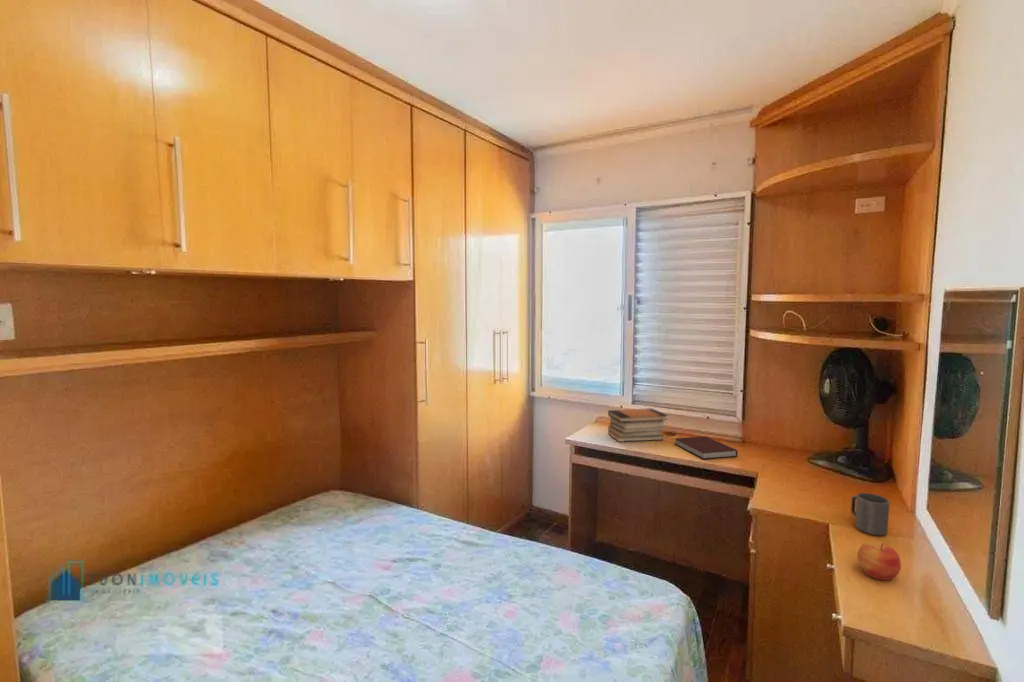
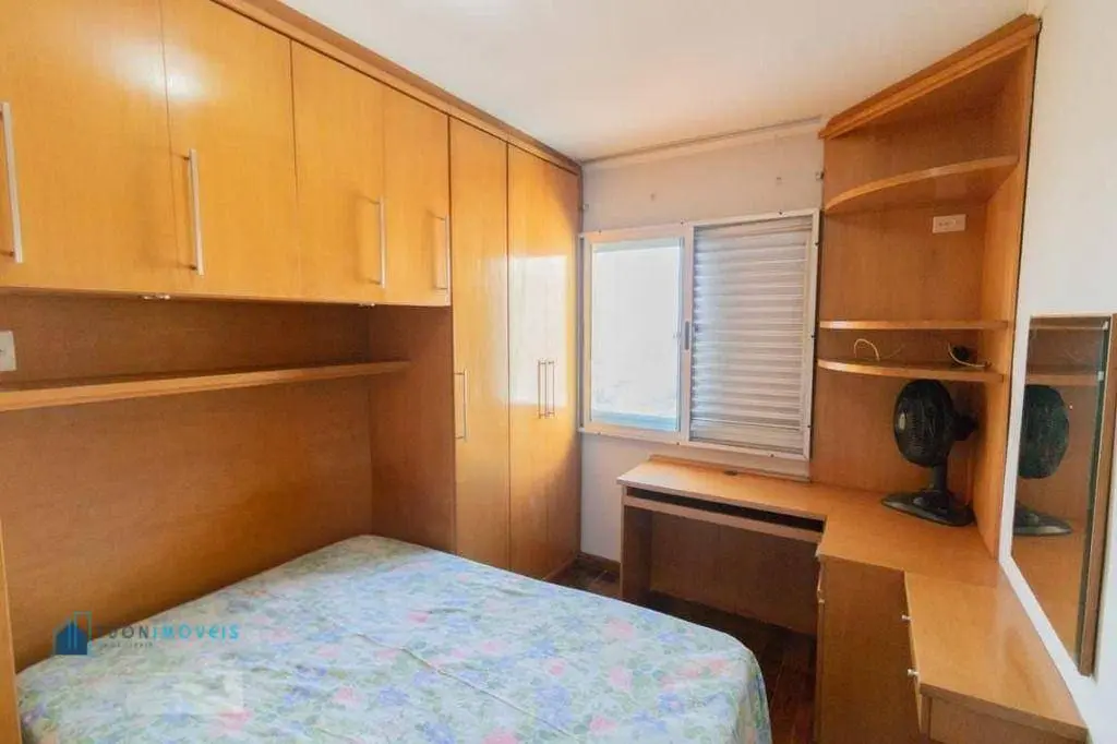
- notebook [673,435,739,460]
- book stack [607,407,669,443]
- apple [856,541,902,581]
- mug [850,492,890,536]
